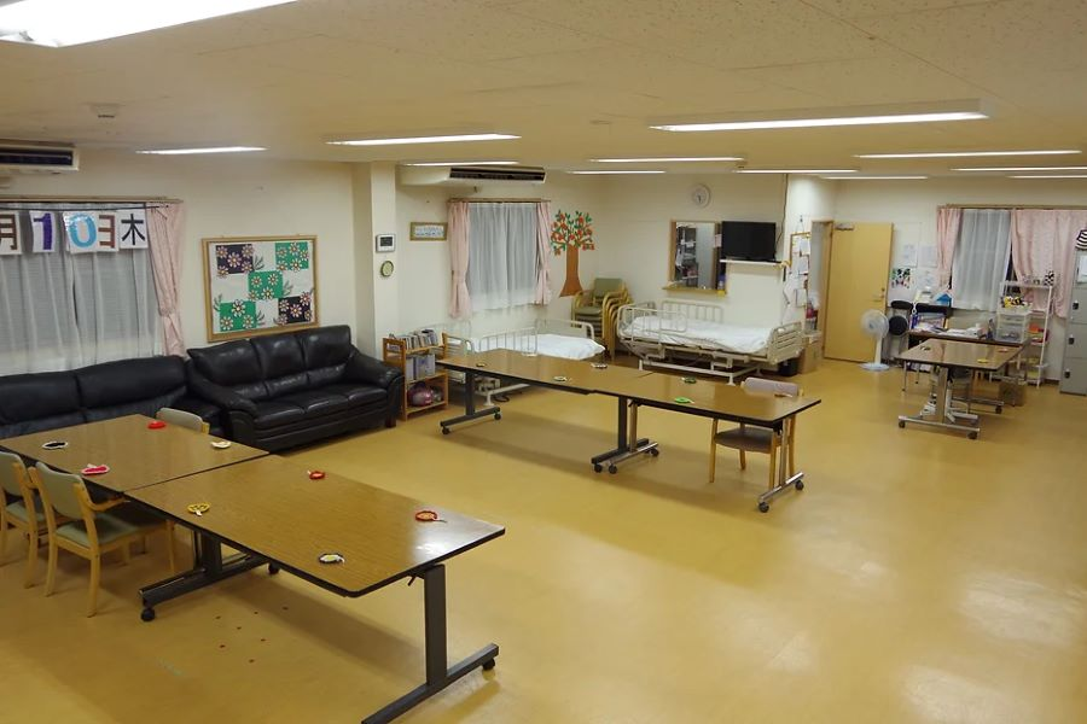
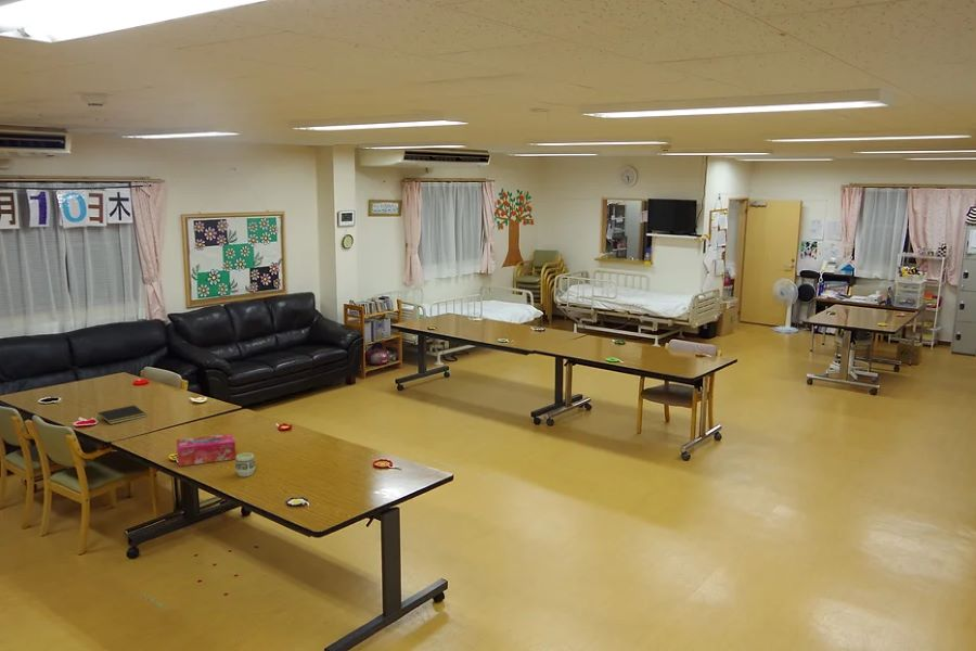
+ cup [234,451,256,477]
+ notepad [97,405,147,425]
+ tissue box [176,433,236,468]
